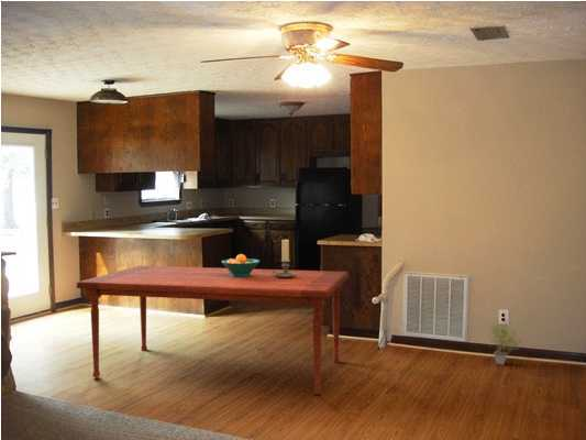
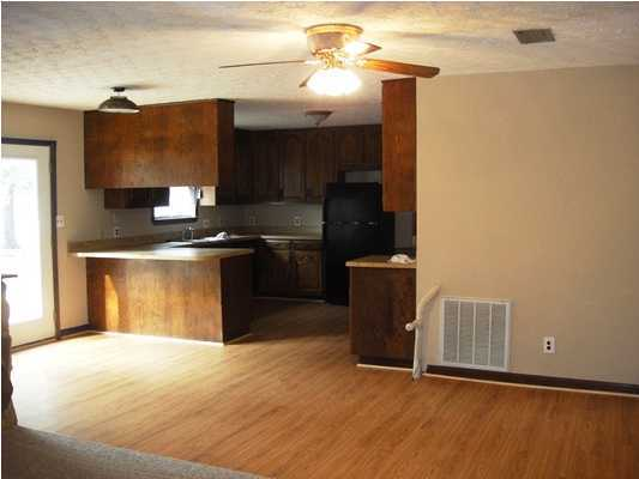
- potted plant [485,318,523,366]
- candle holder [273,239,296,278]
- dining table [76,265,350,396]
- fruit bowl [221,253,261,277]
